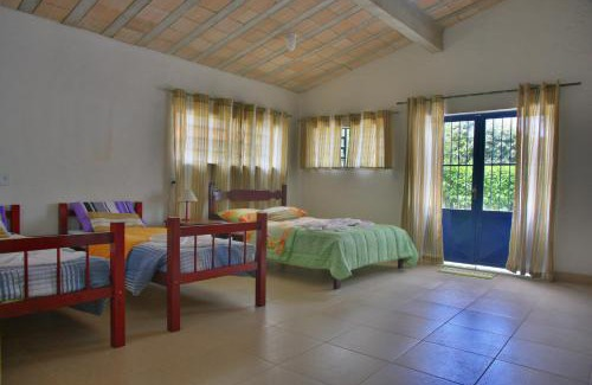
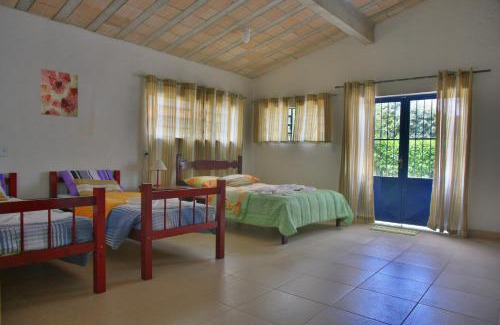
+ wall art [40,68,79,118]
